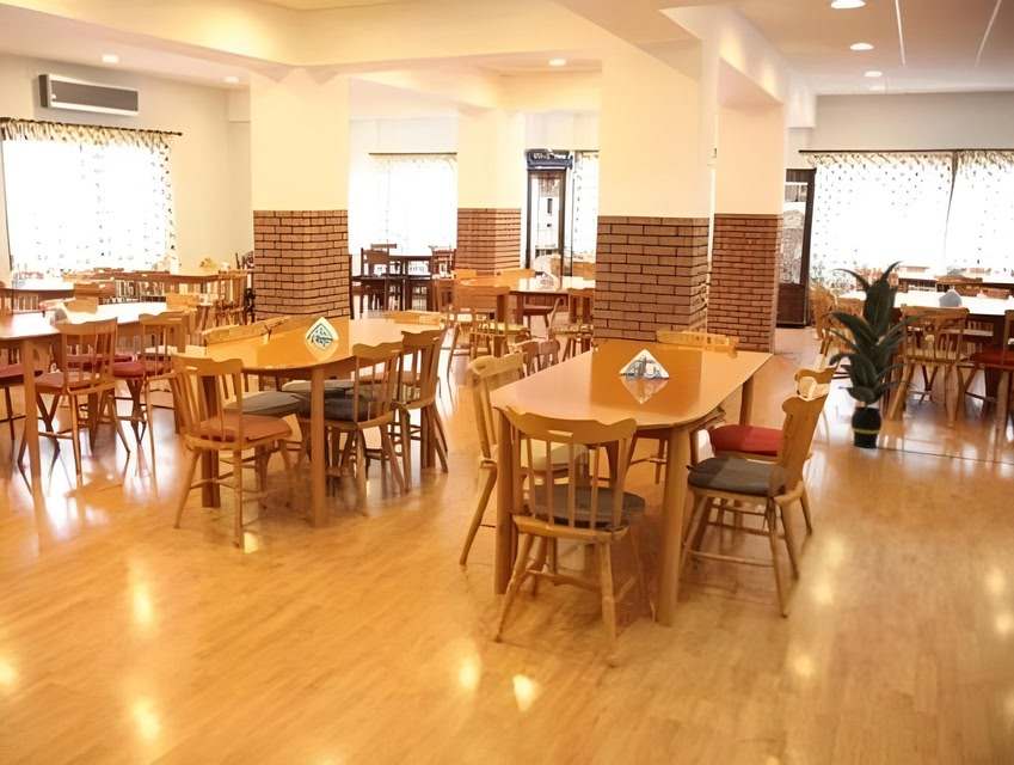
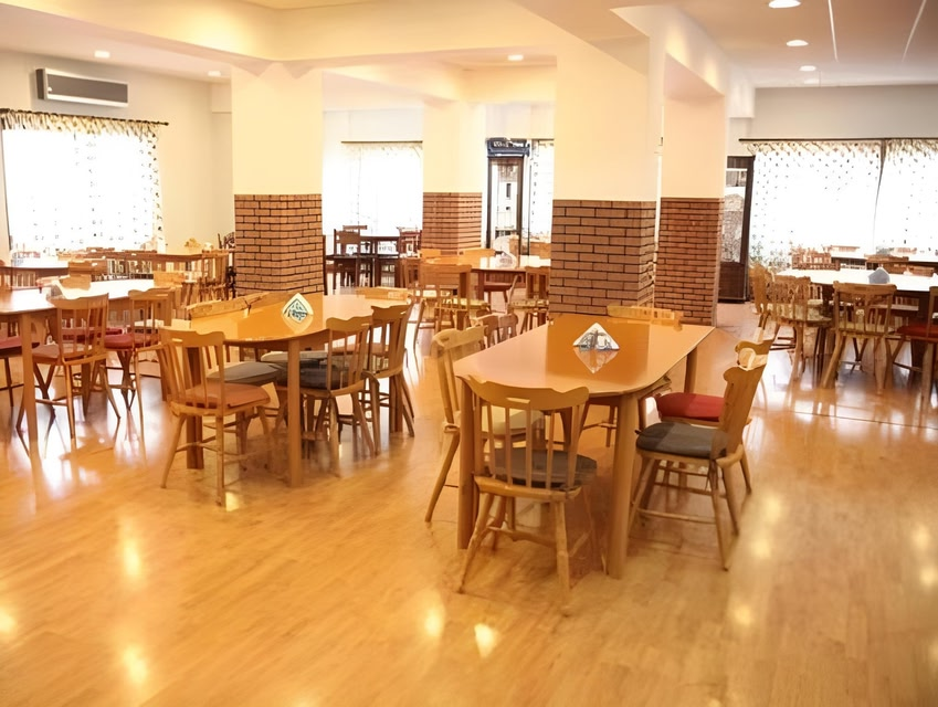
- indoor plant [816,259,947,449]
